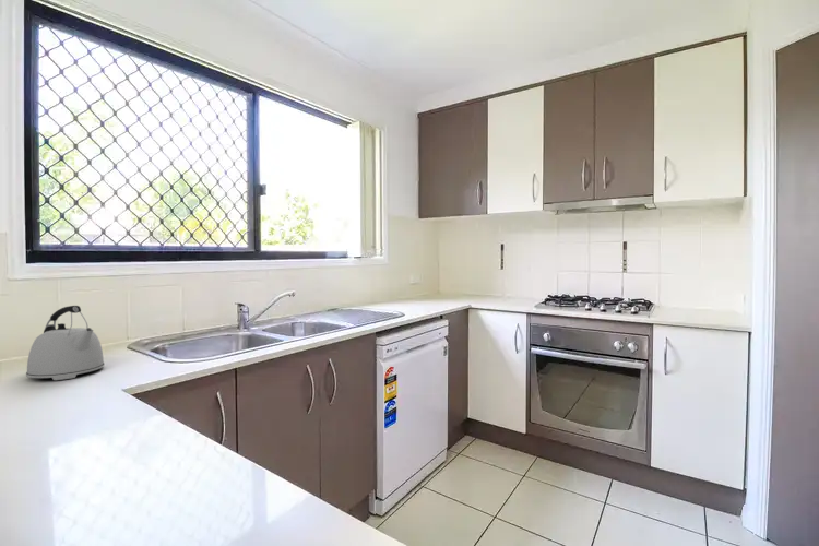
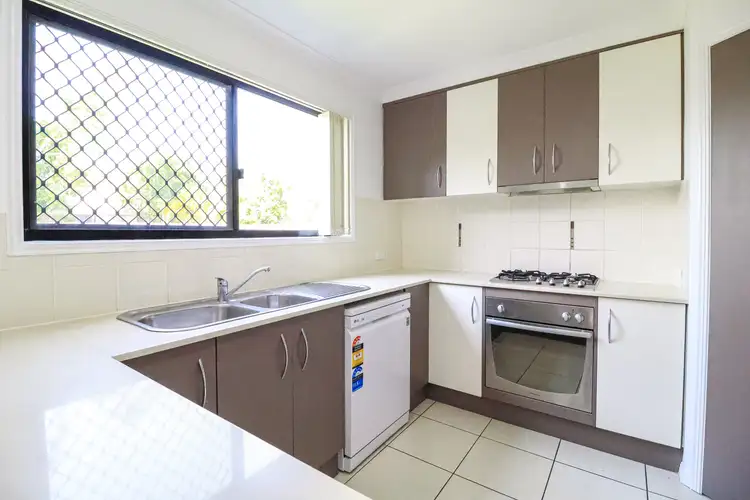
- kettle [25,305,105,381]
